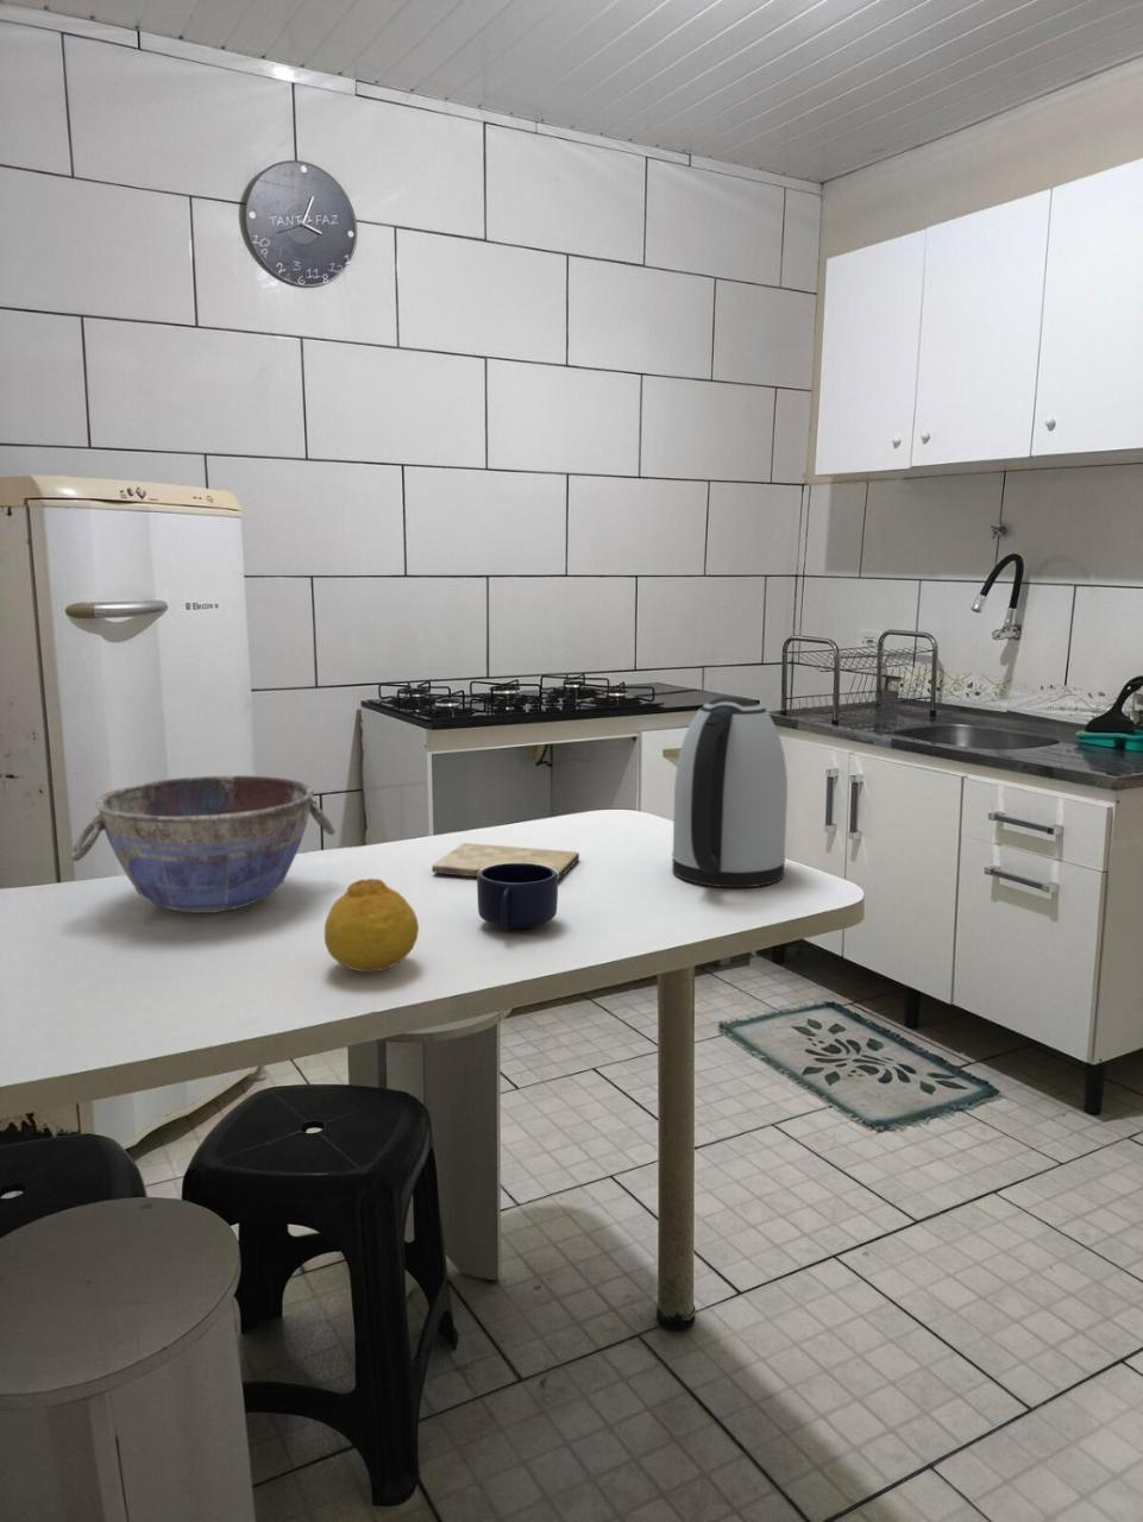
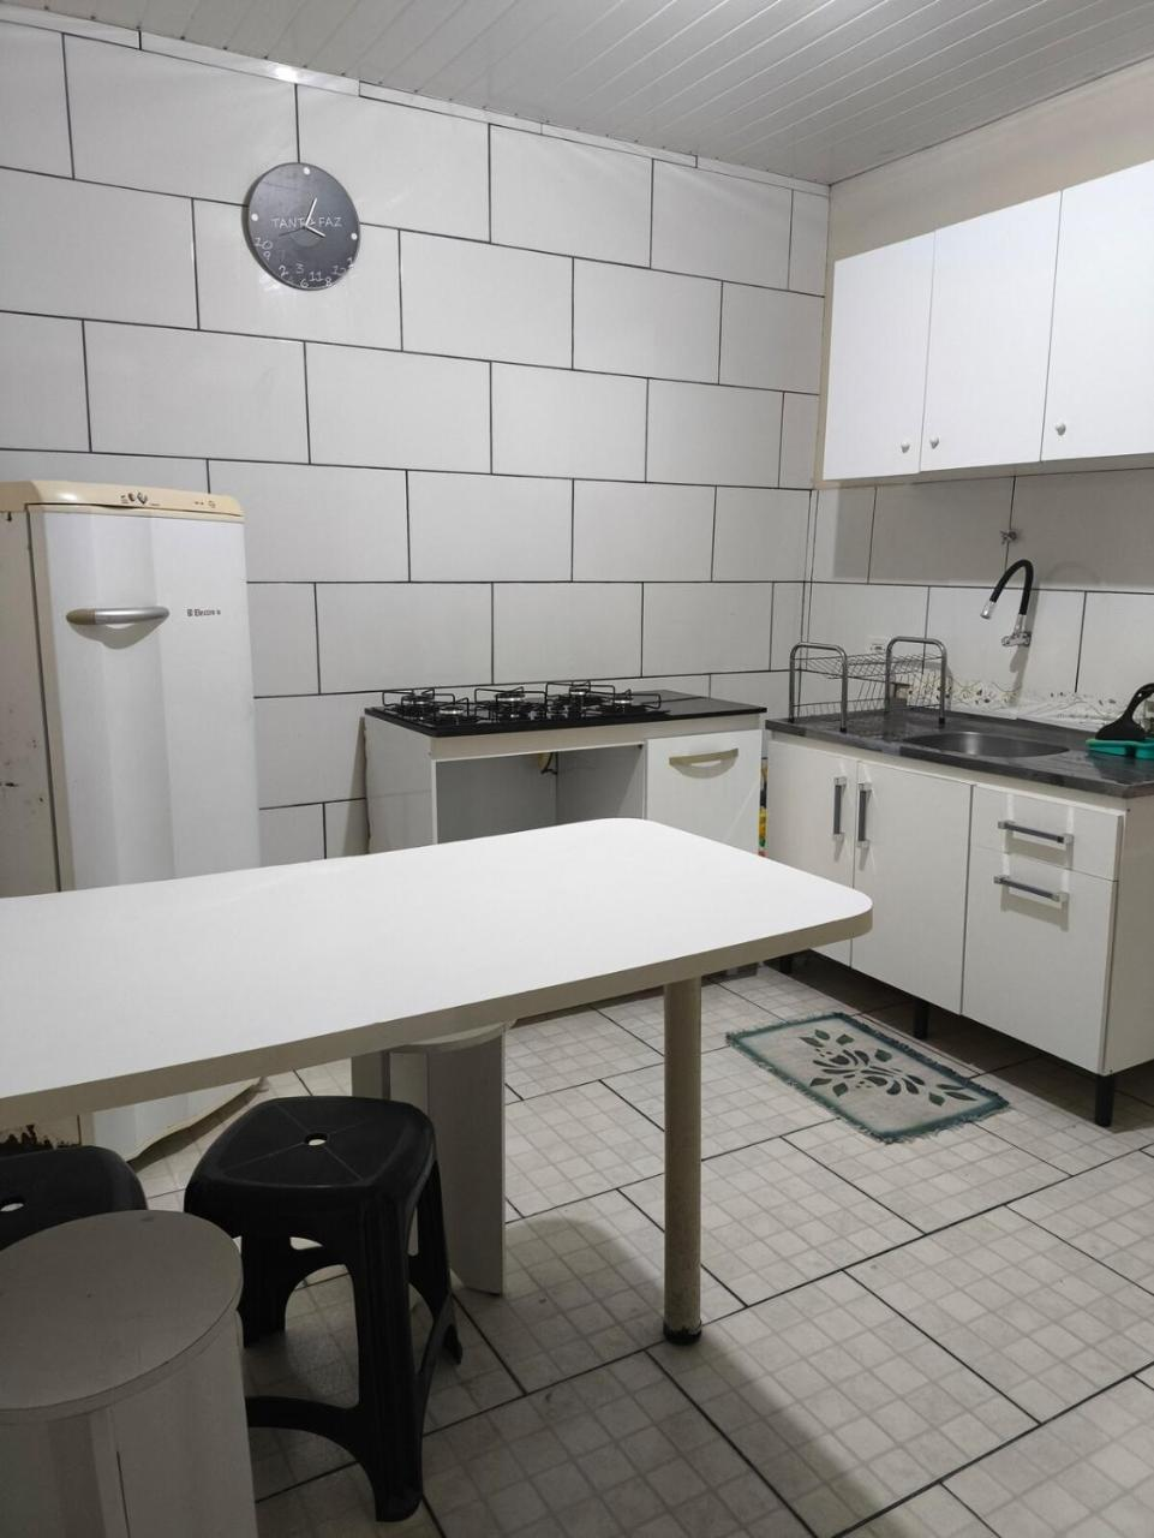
- bowl [70,774,335,915]
- fruit [323,877,420,972]
- mug [475,863,559,931]
- kettle [671,696,789,888]
- cutting board [432,841,580,881]
